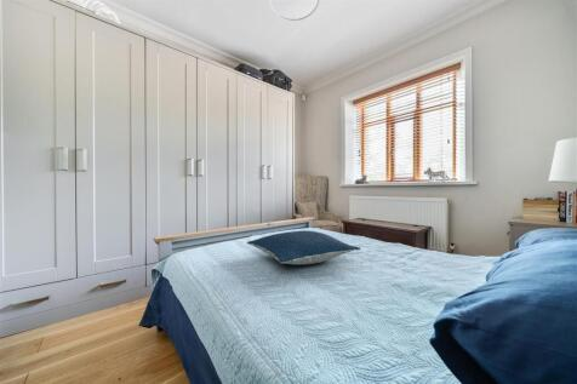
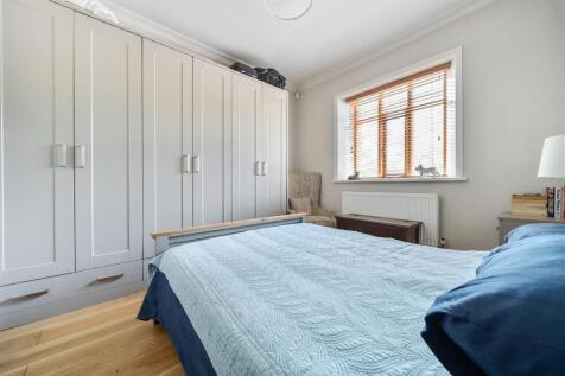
- pillow [246,229,361,265]
